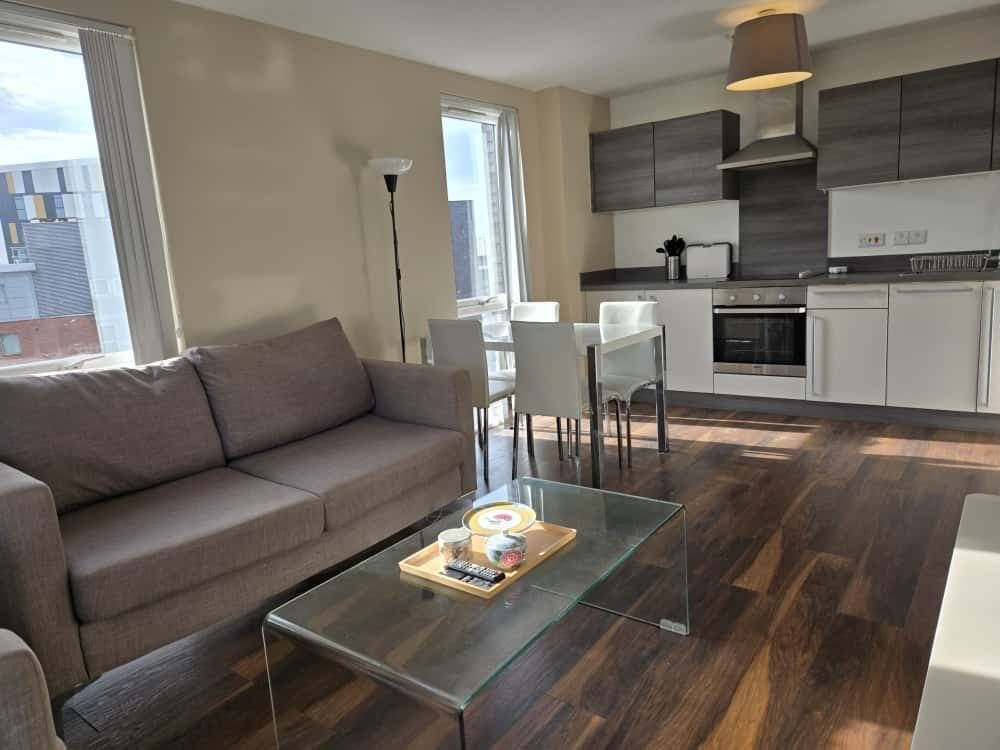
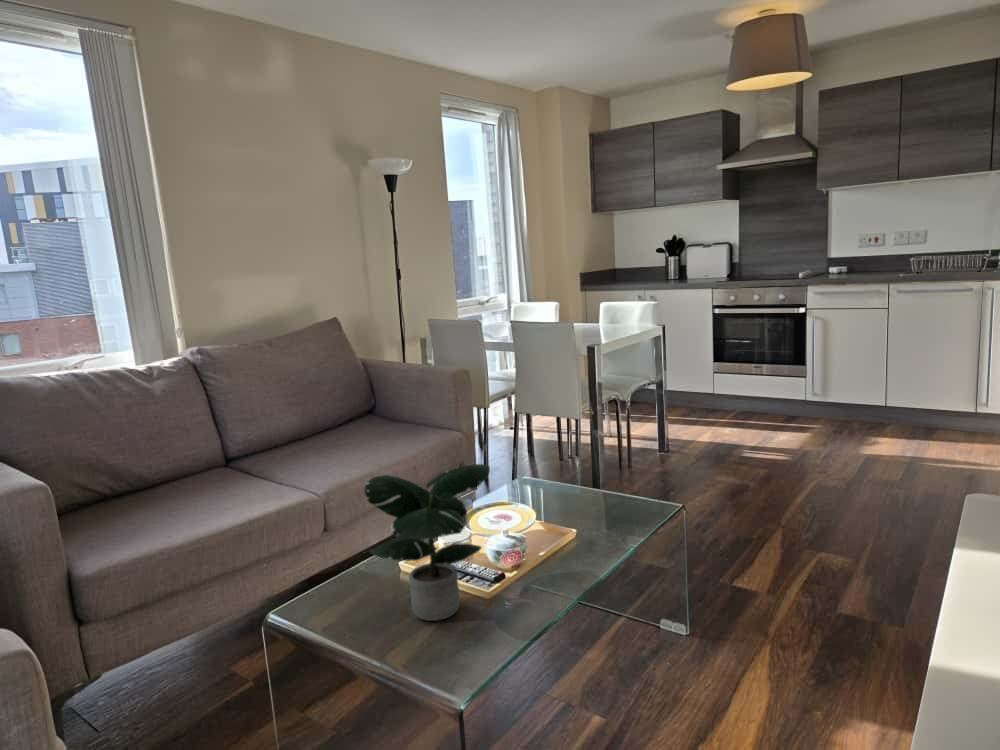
+ potted plant [363,463,491,622]
